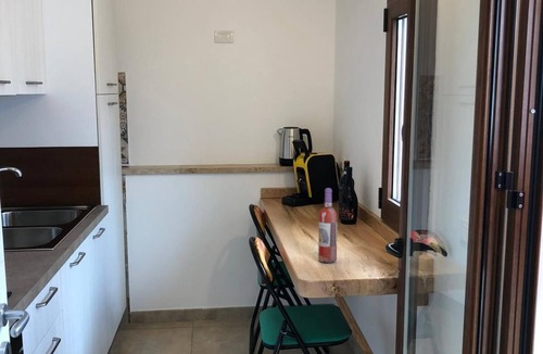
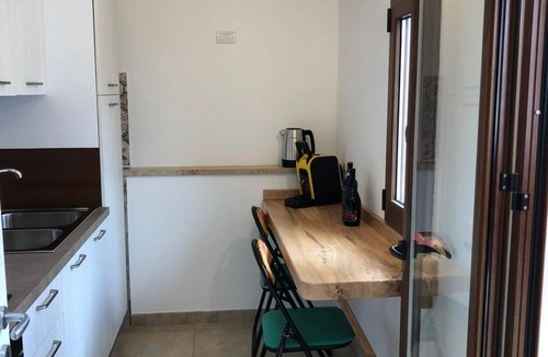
- wine bottle [317,187,338,264]
